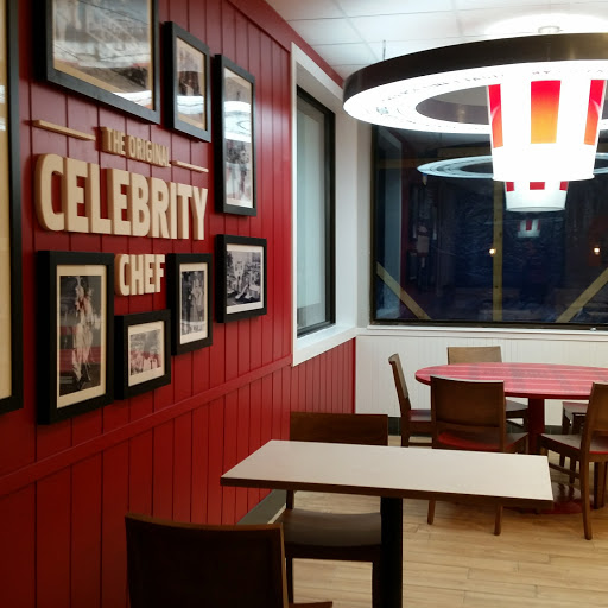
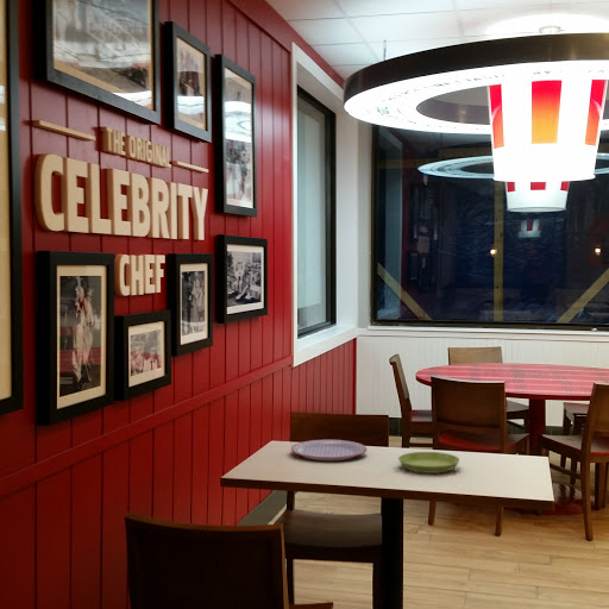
+ plate [290,439,368,462]
+ saucer [397,451,460,475]
